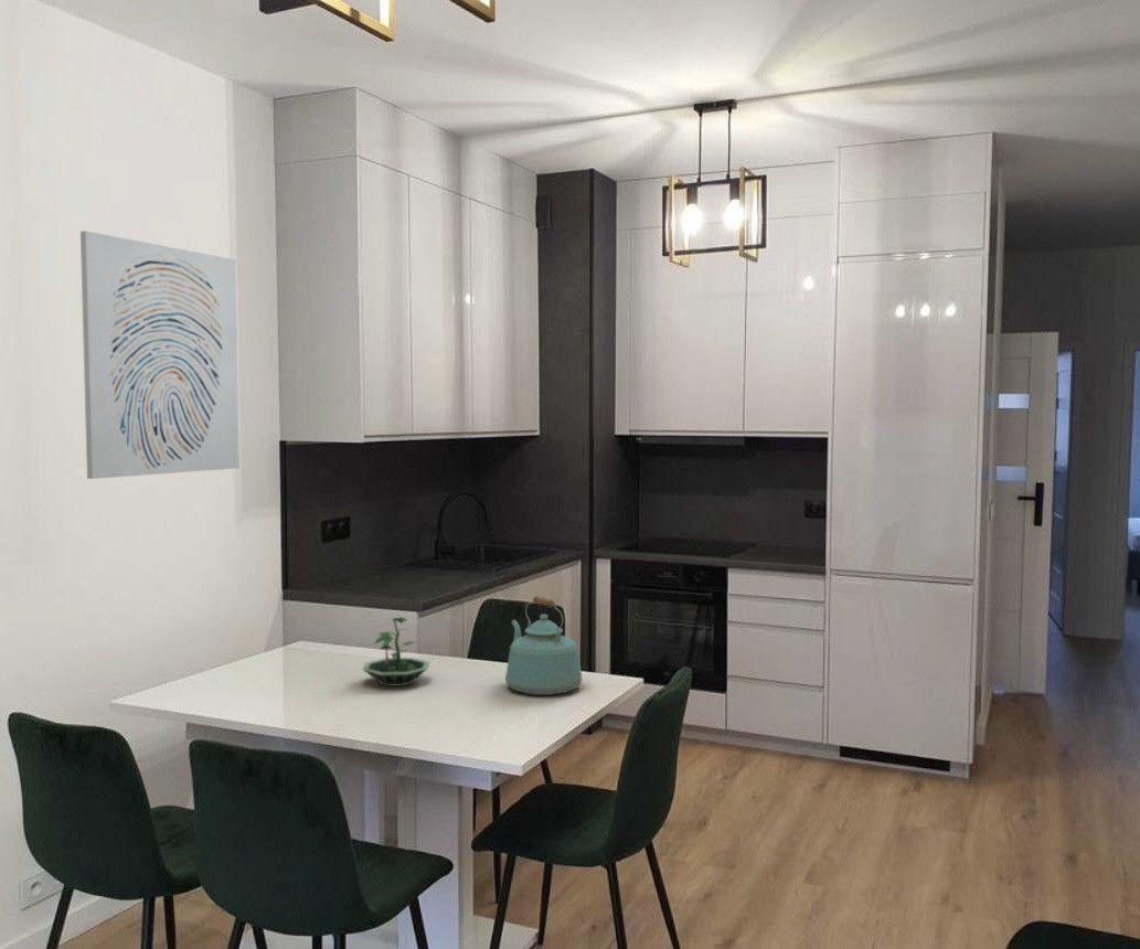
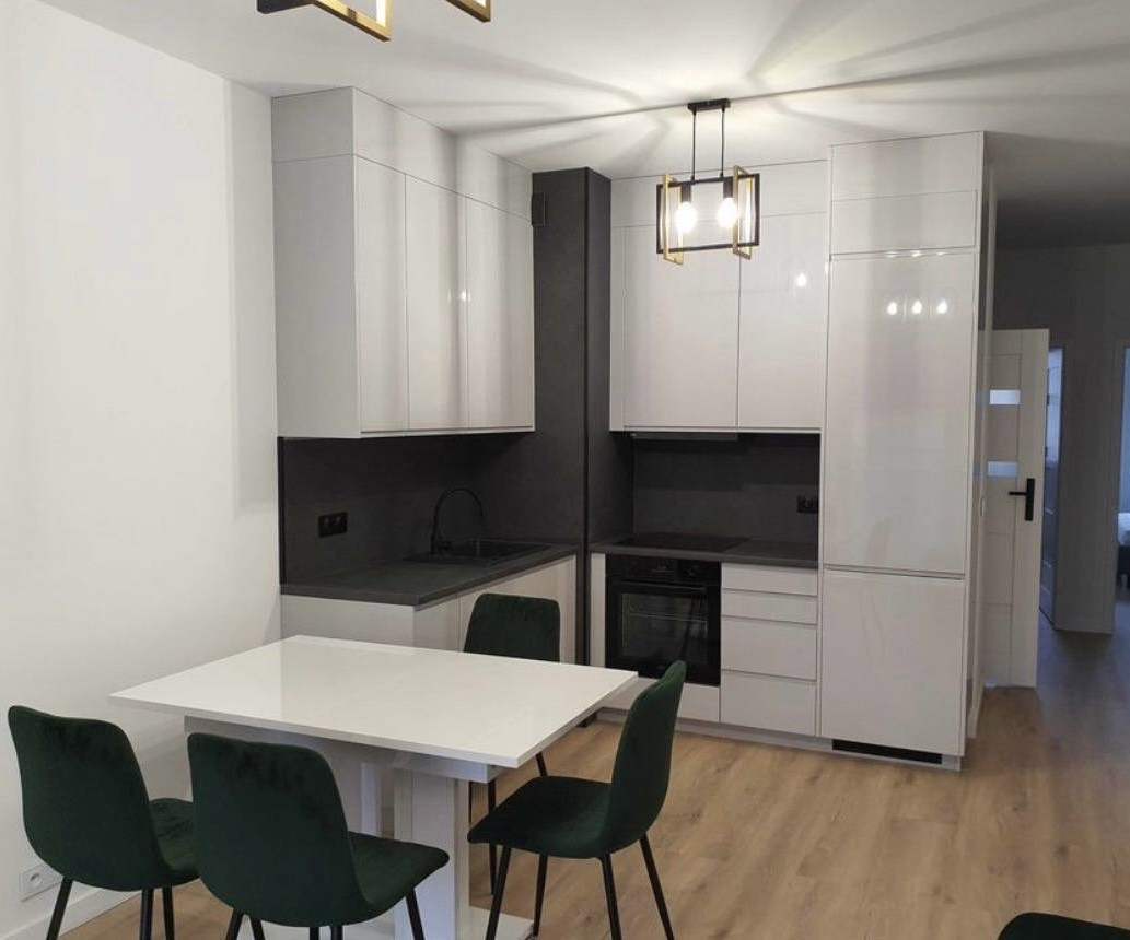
- terrarium [361,616,430,687]
- wall art [79,230,241,480]
- kettle [504,595,584,696]
